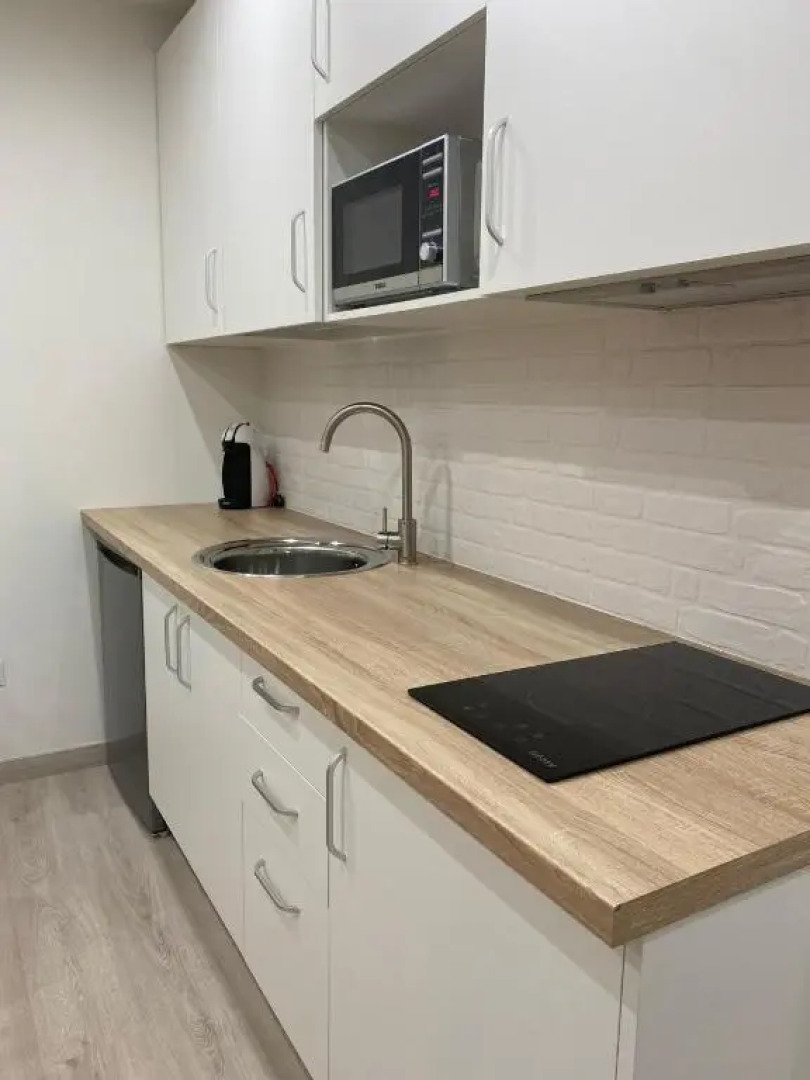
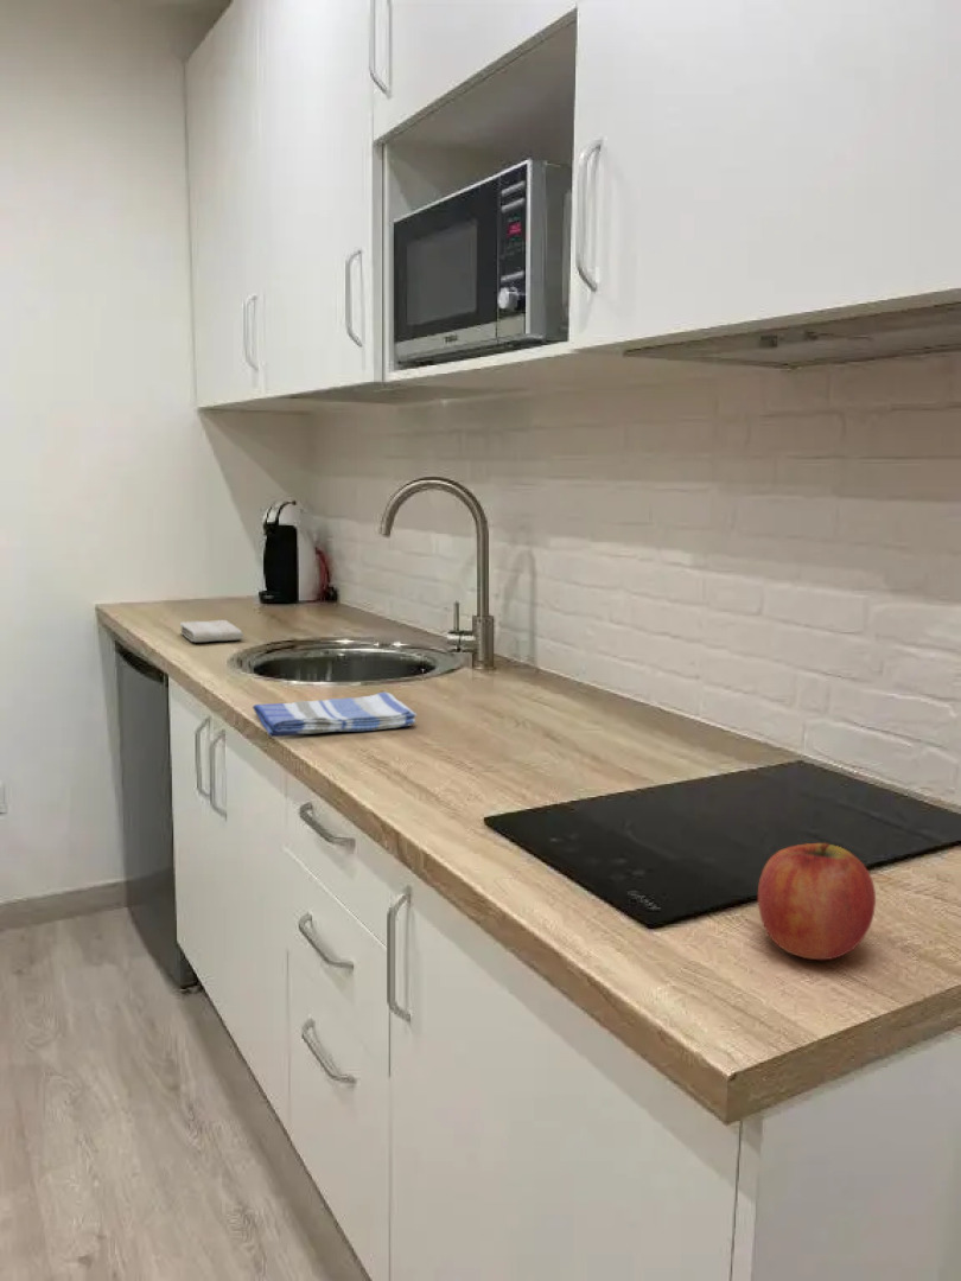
+ washcloth [179,619,244,643]
+ fruit [757,842,877,961]
+ dish towel [252,692,419,738]
